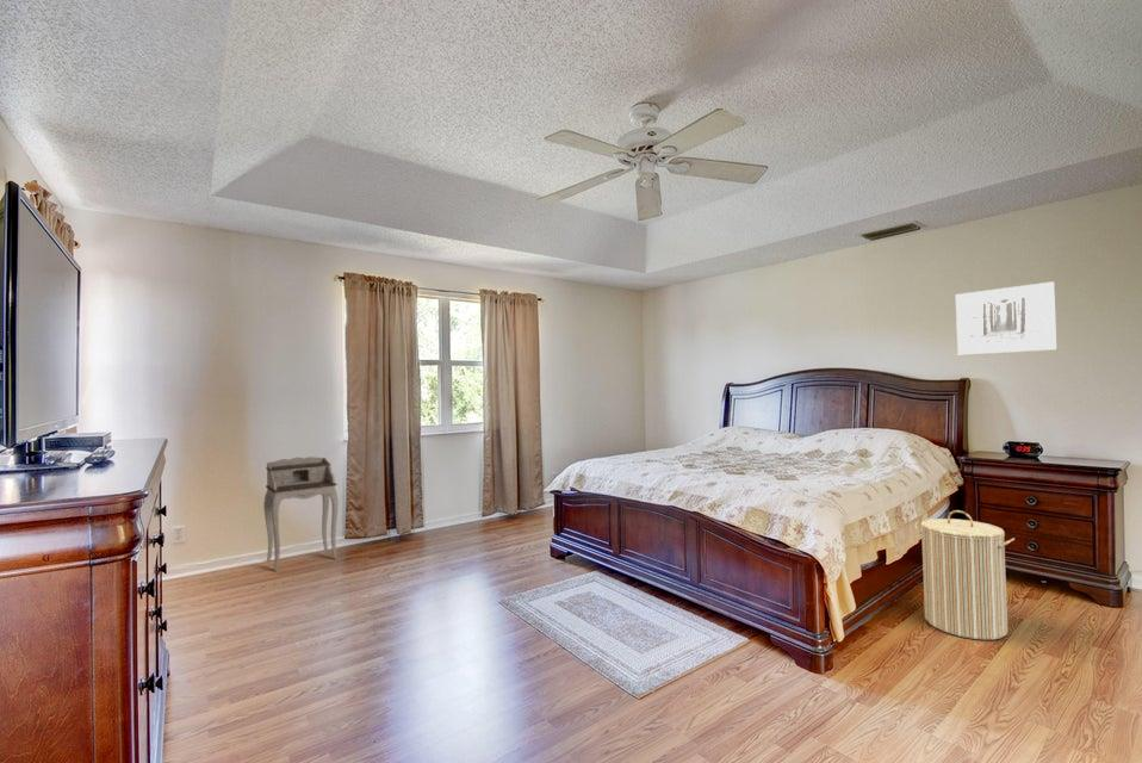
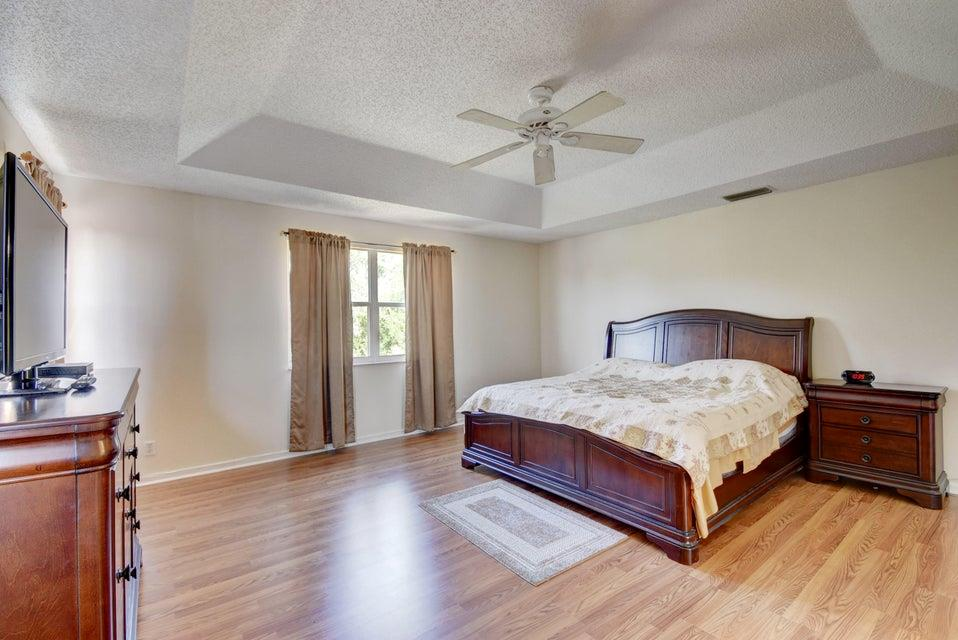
- laundry hamper [913,509,1016,641]
- desk [262,455,340,572]
- wall art [955,280,1059,356]
